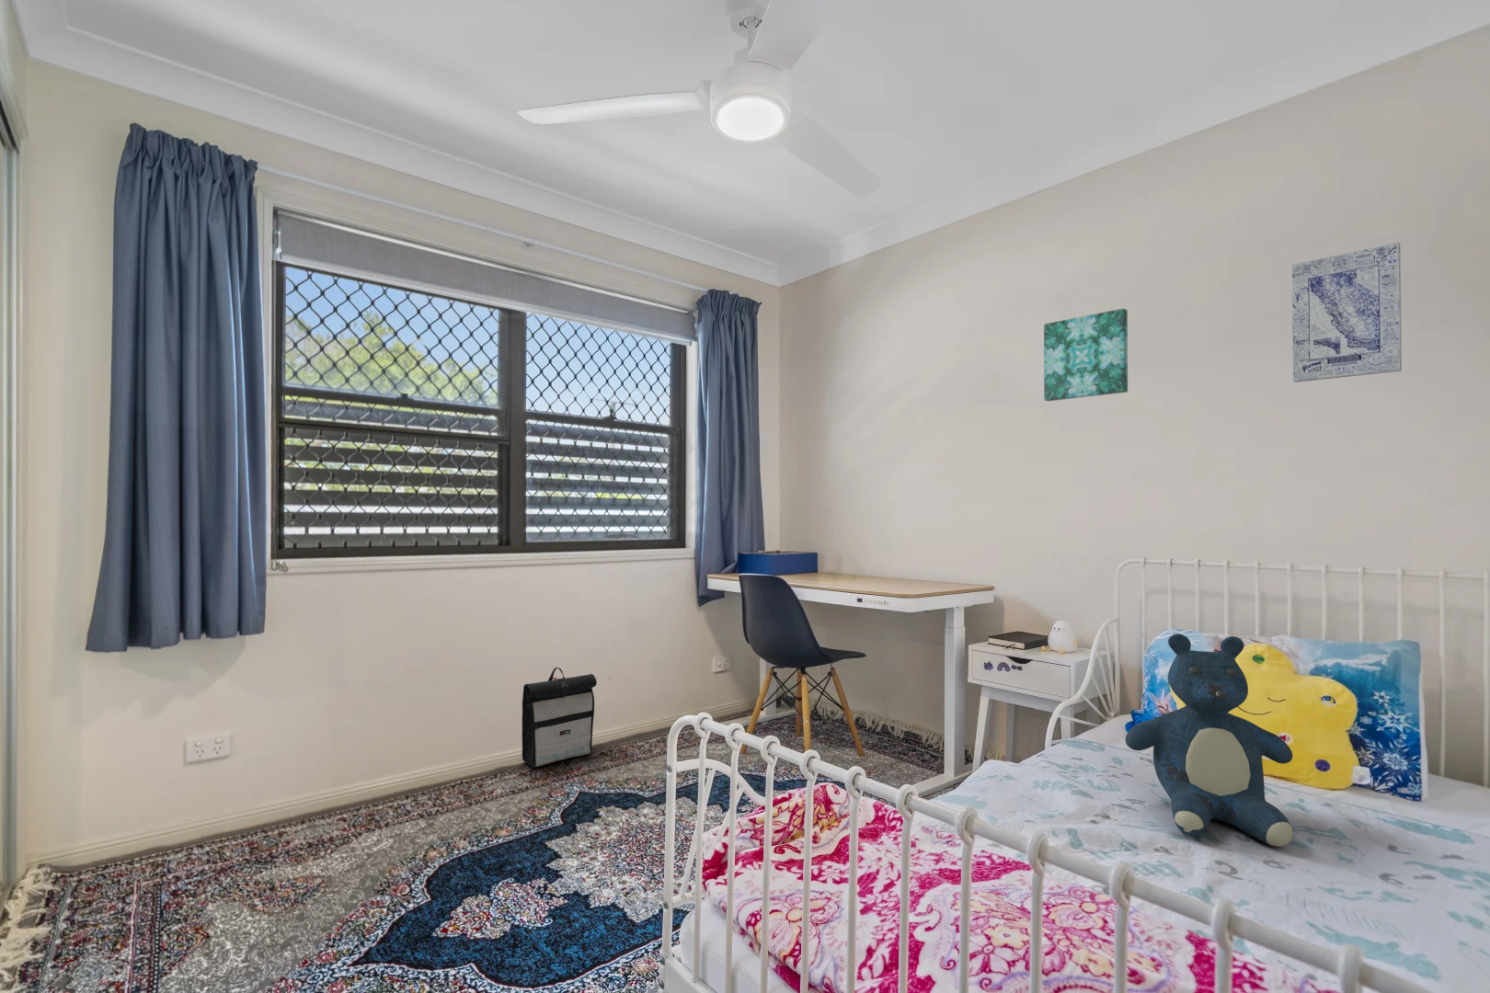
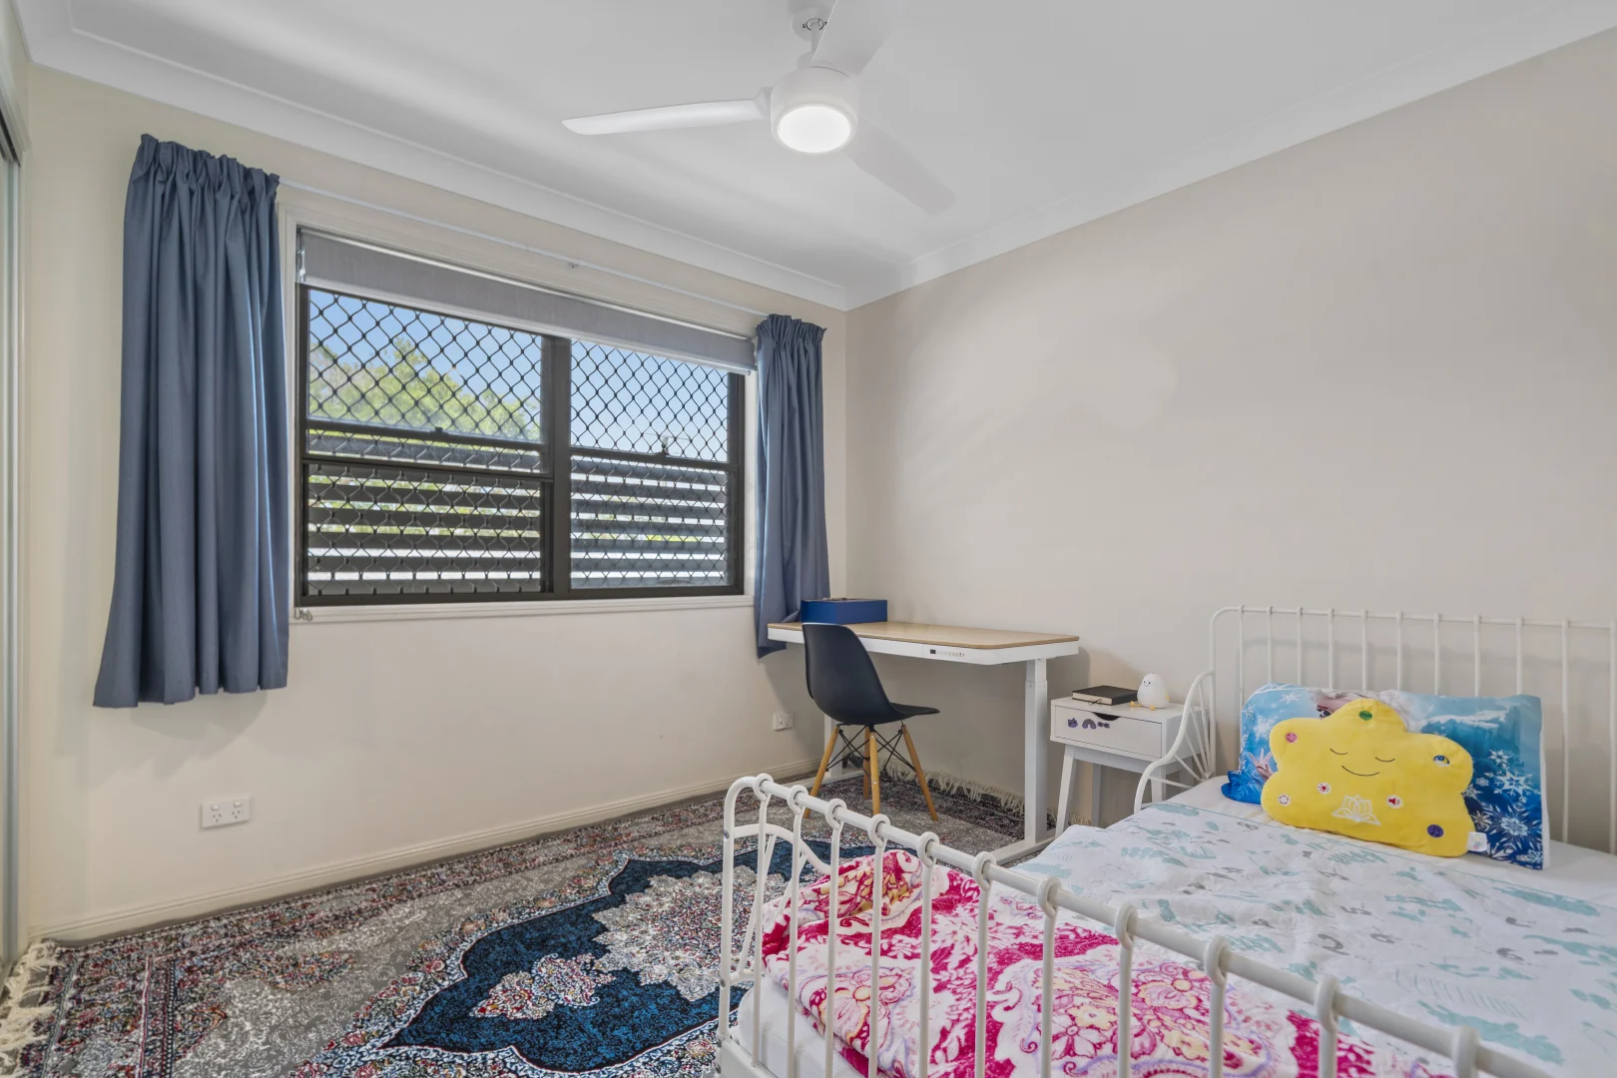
- wall art [1043,307,1129,402]
- teddy bear [1124,633,1294,848]
- backpack [521,666,598,769]
- wall art [1292,240,1402,383]
